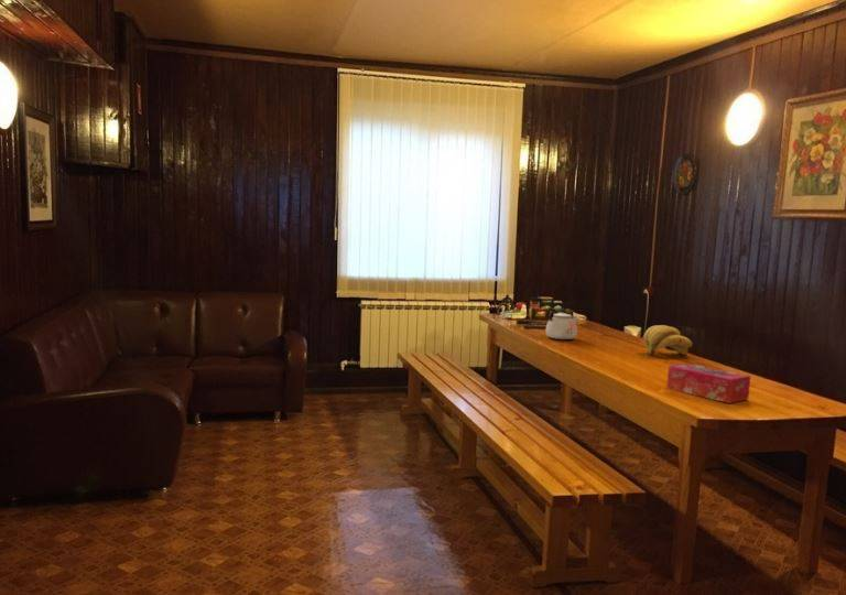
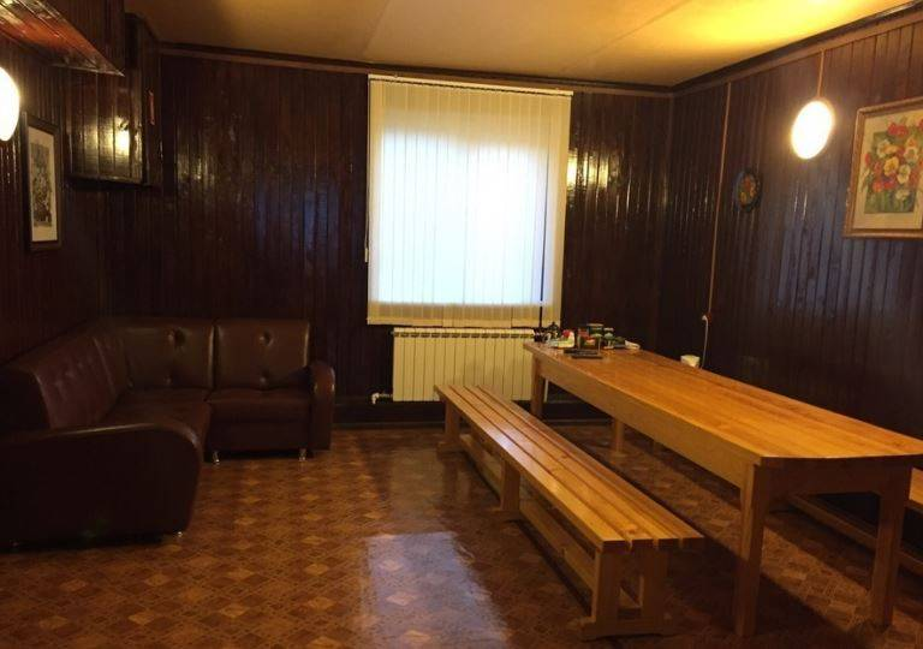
- banana bunch [642,324,694,356]
- kettle [545,302,579,340]
- tissue box [666,363,751,404]
